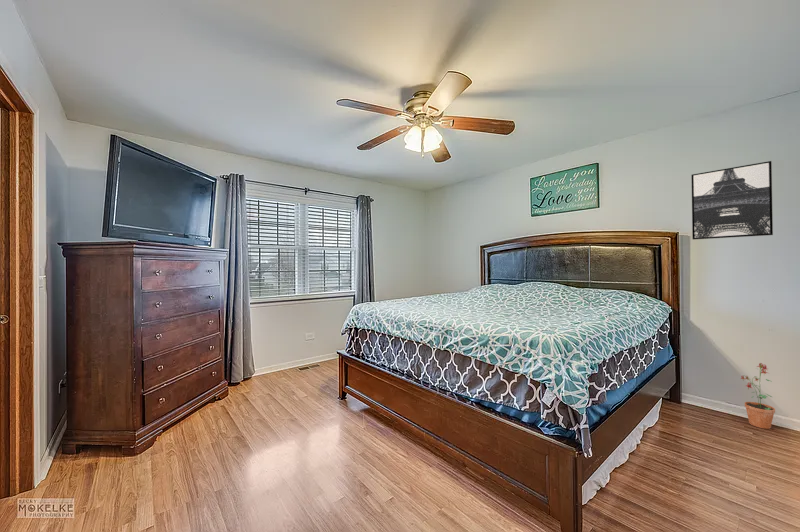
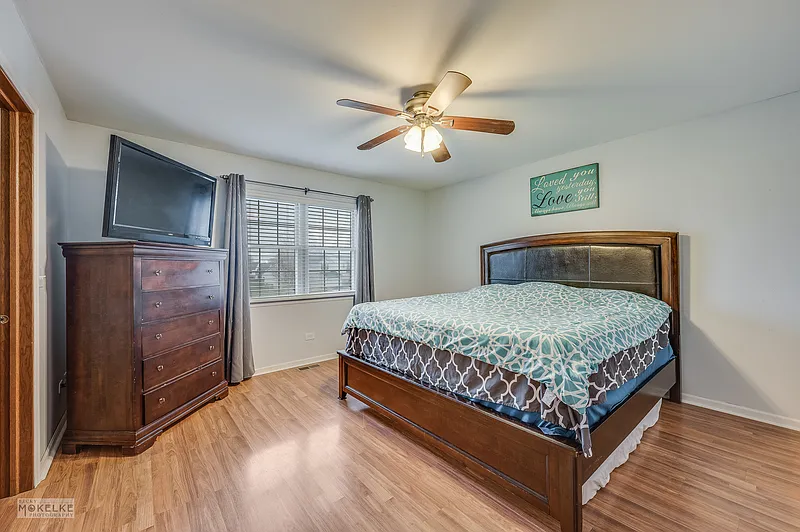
- wall art [691,160,774,241]
- potted plant [740,362,776,430]
